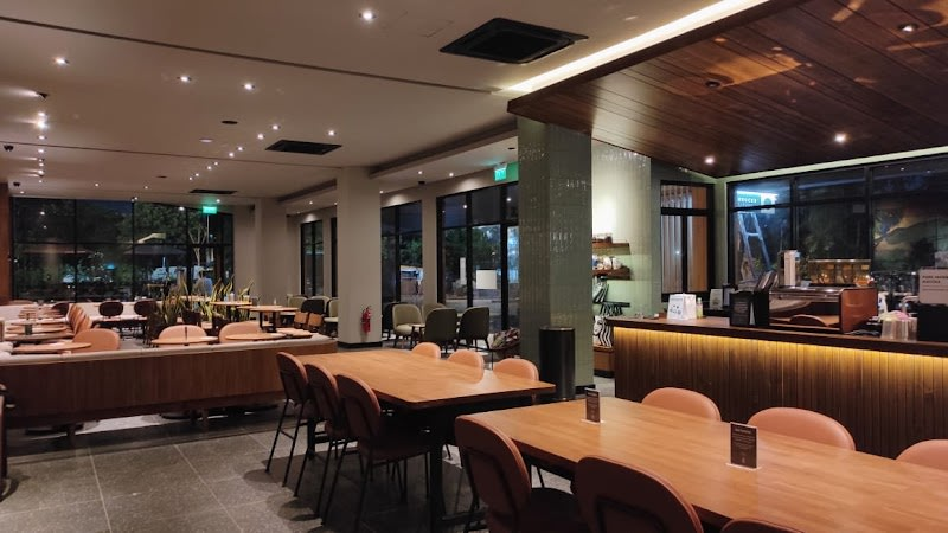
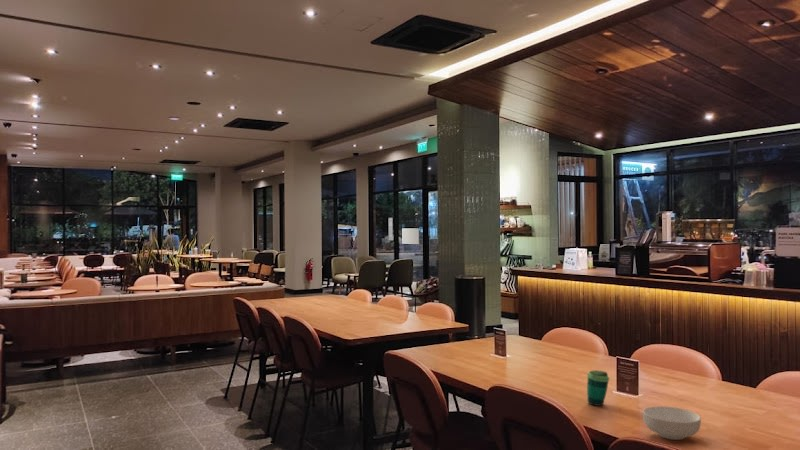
+ cup [586,369,610,407]
+ cereal bowl [642,405,702,441]
